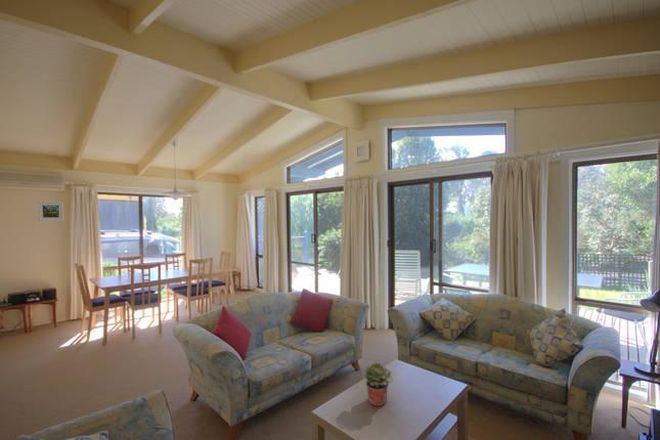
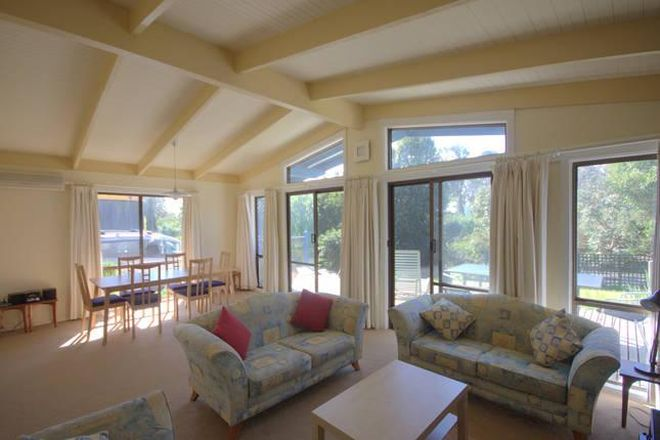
- potted plant [362,362,394,407]
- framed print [37,201,65,222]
